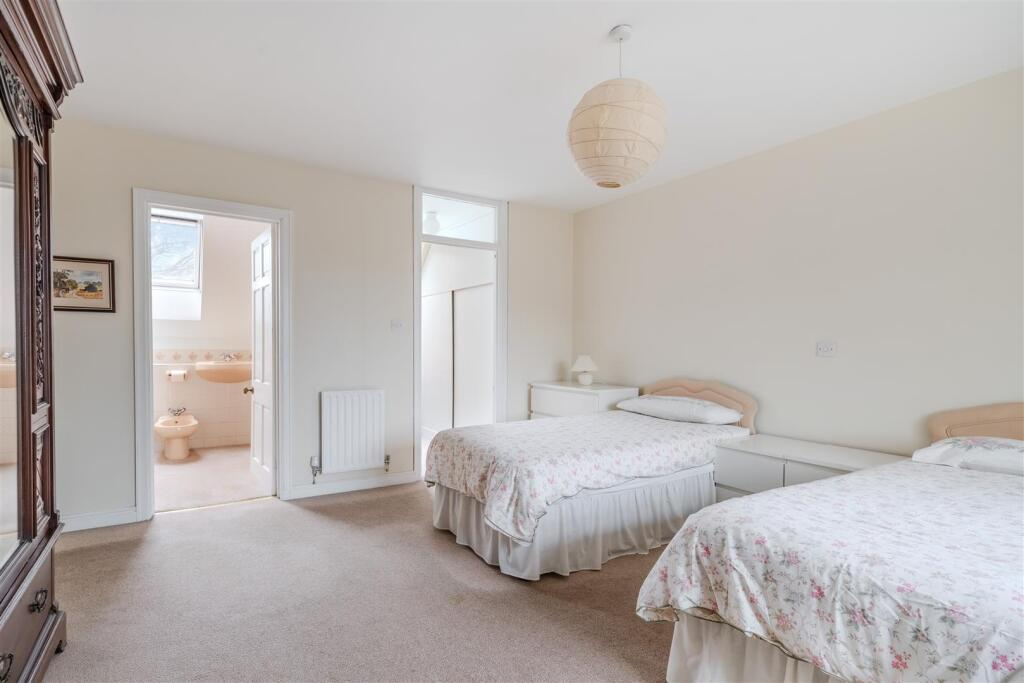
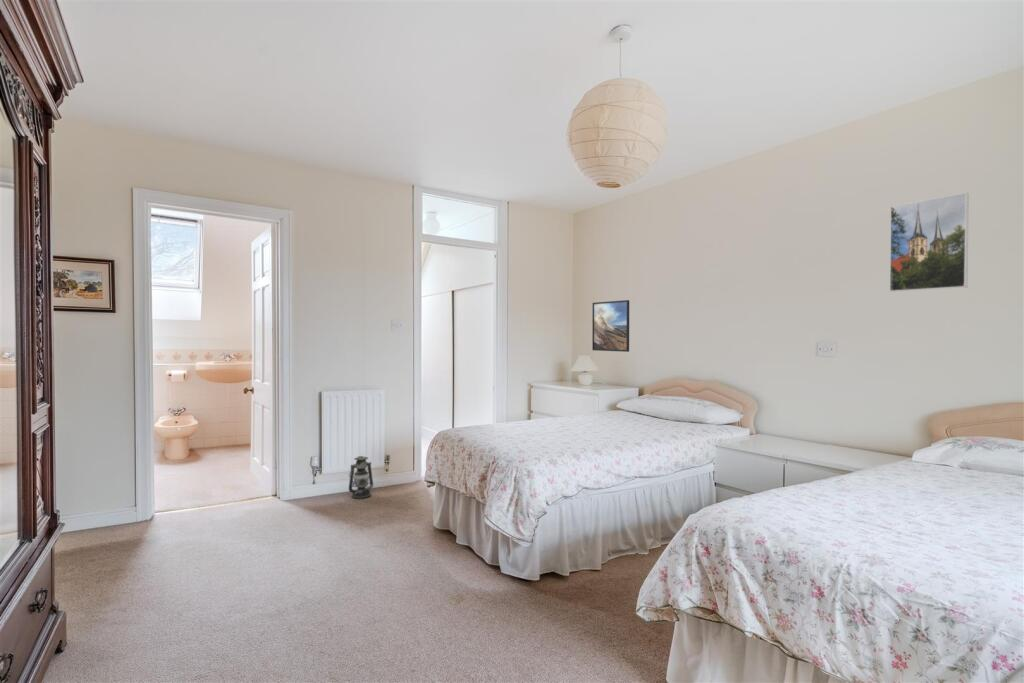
+ lantern [348,455,374,500]
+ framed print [591,299,630,353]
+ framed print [888,191,970,293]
